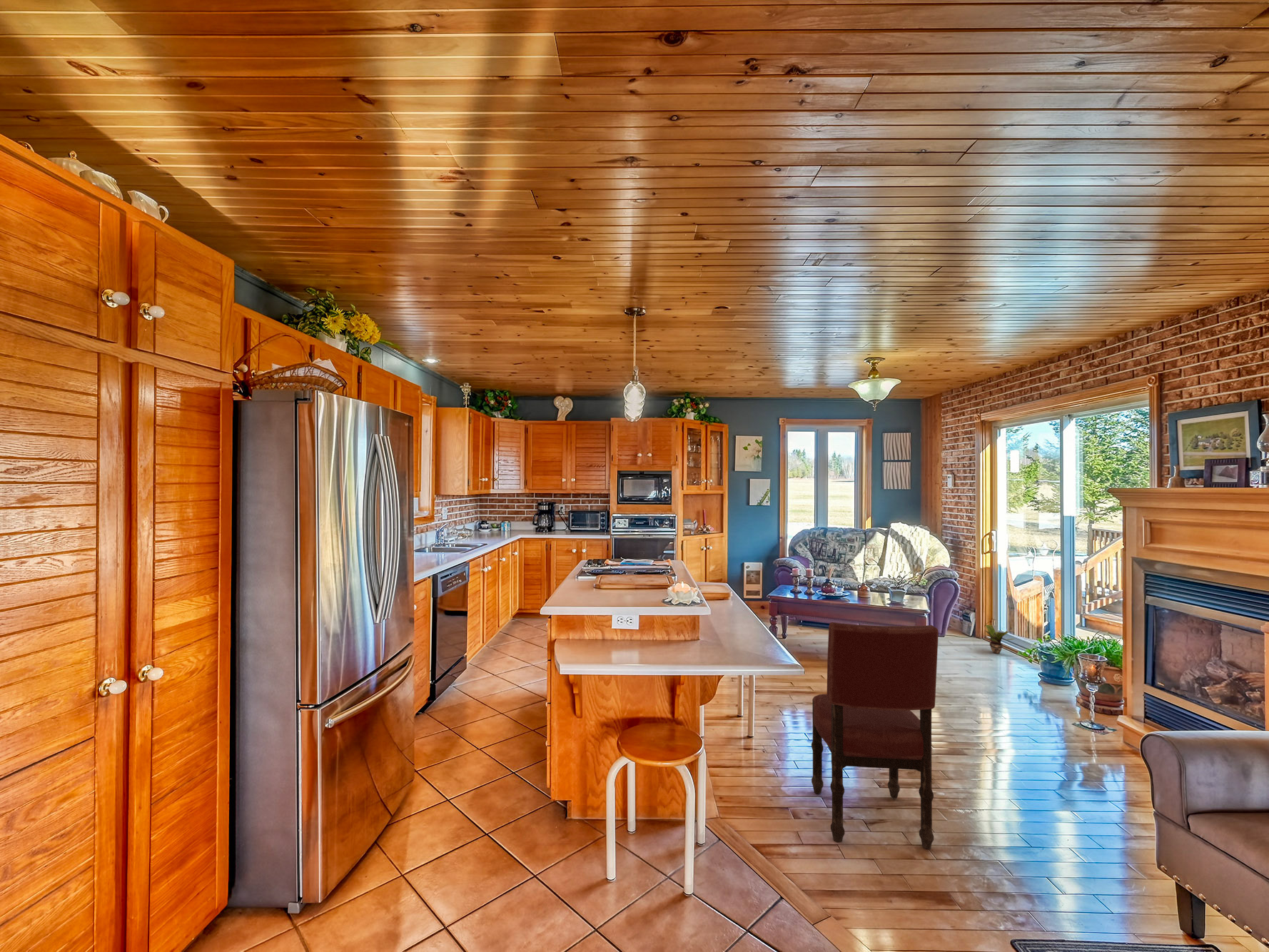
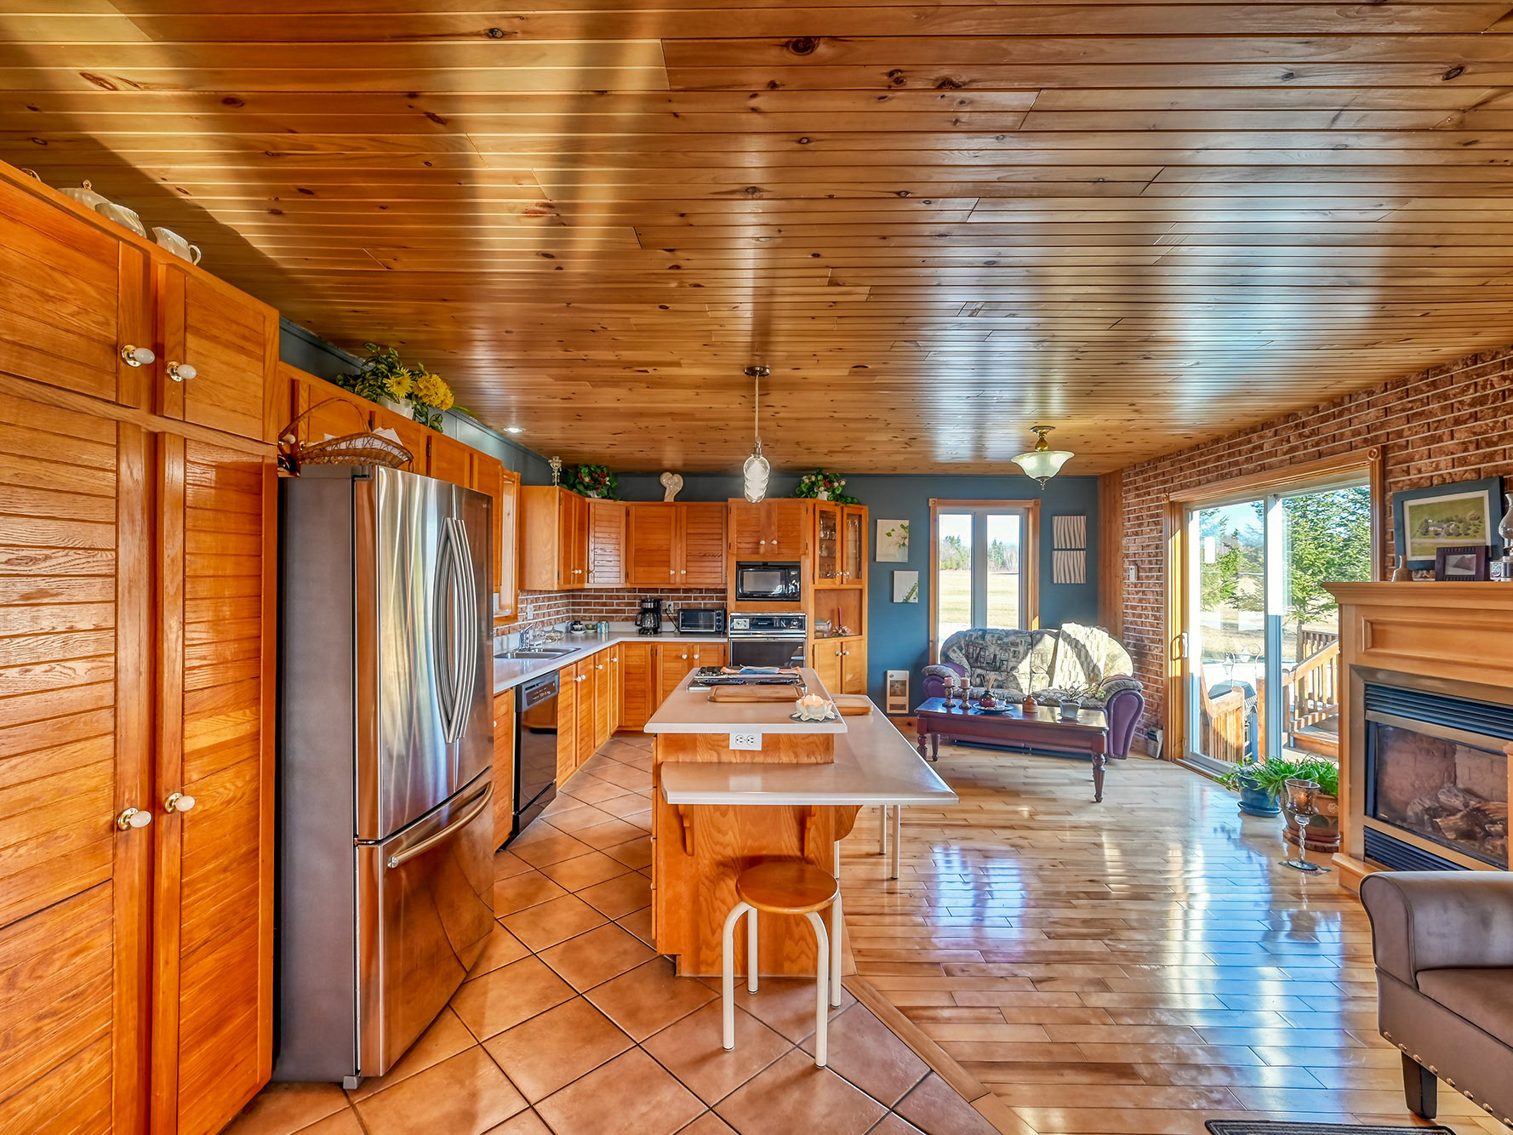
- dining chair [811,622,939,850]
- potted plant [984,624,1015,654]
